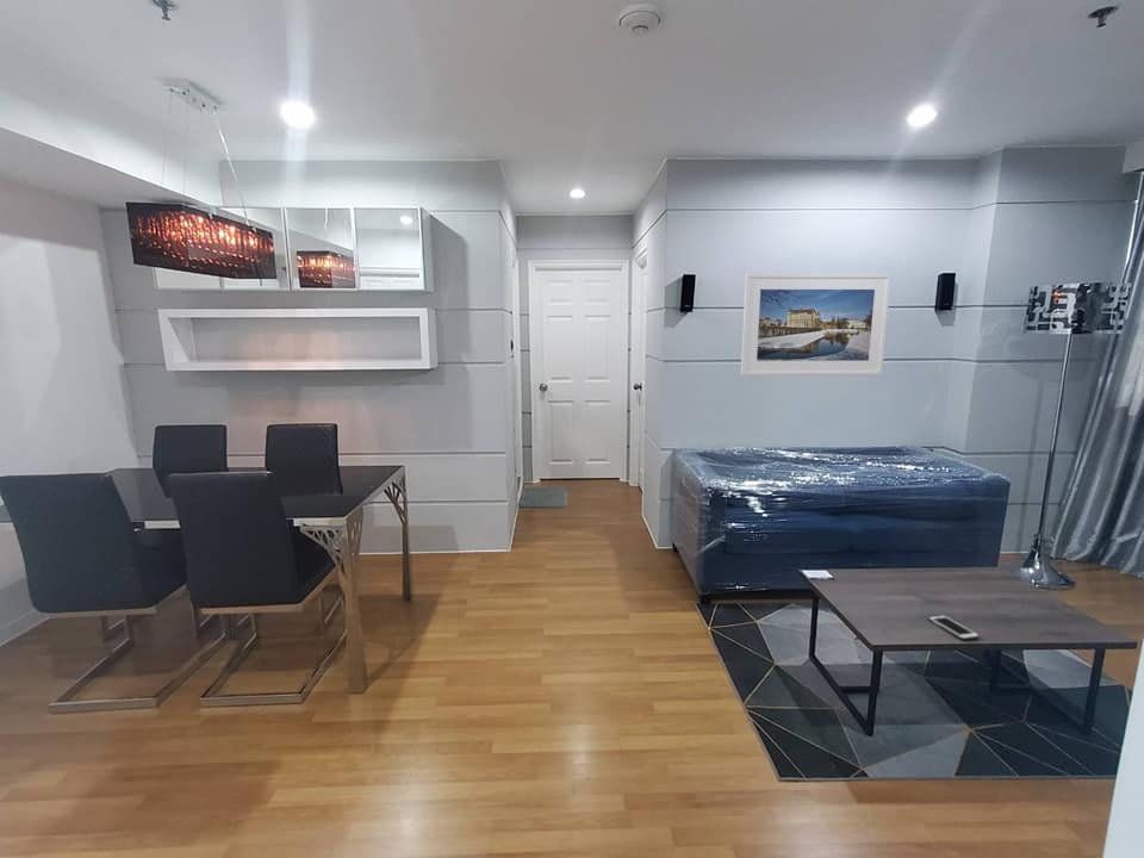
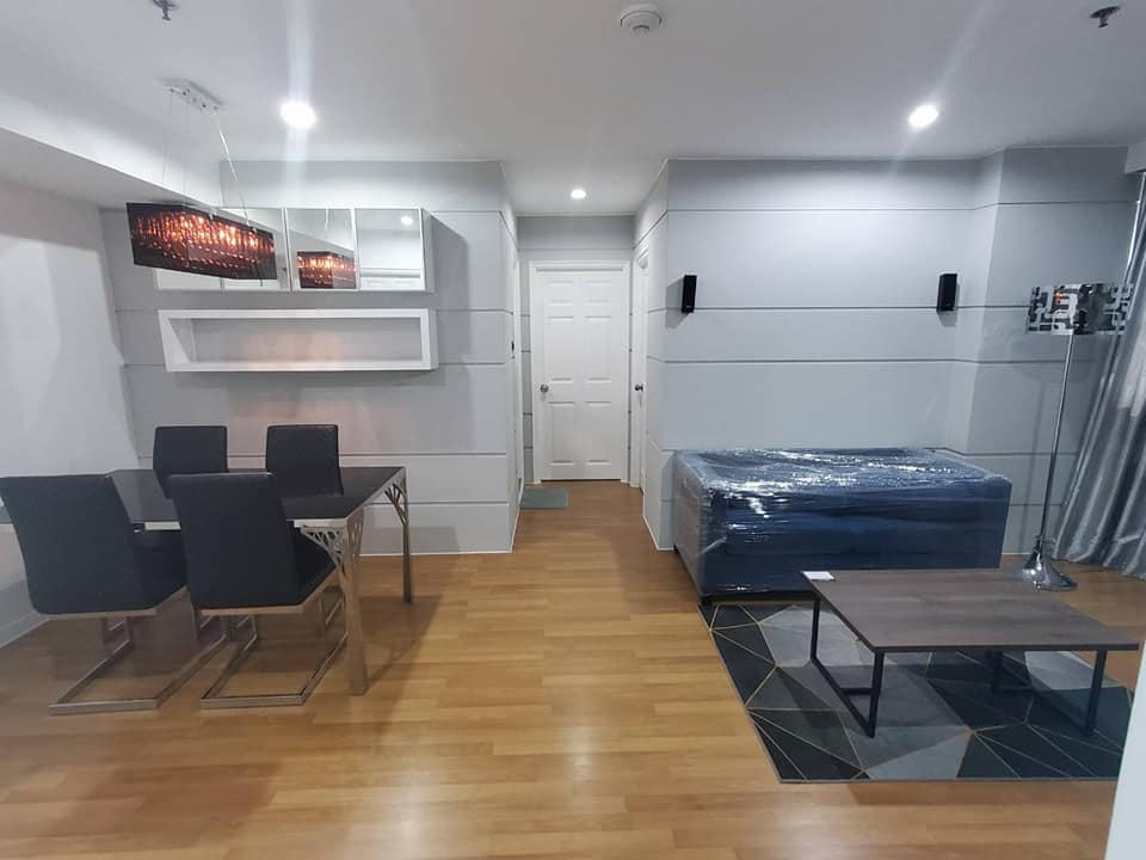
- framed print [740,273,893,377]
- cell phone [927,614,981,641]
